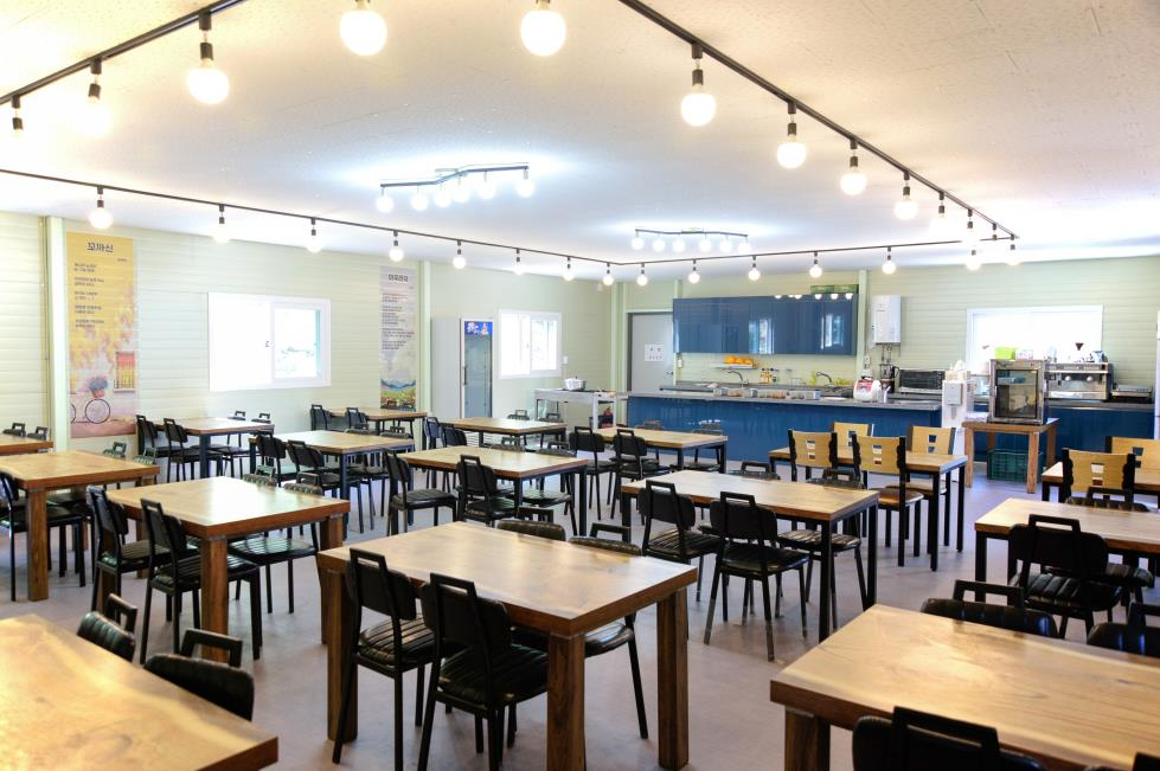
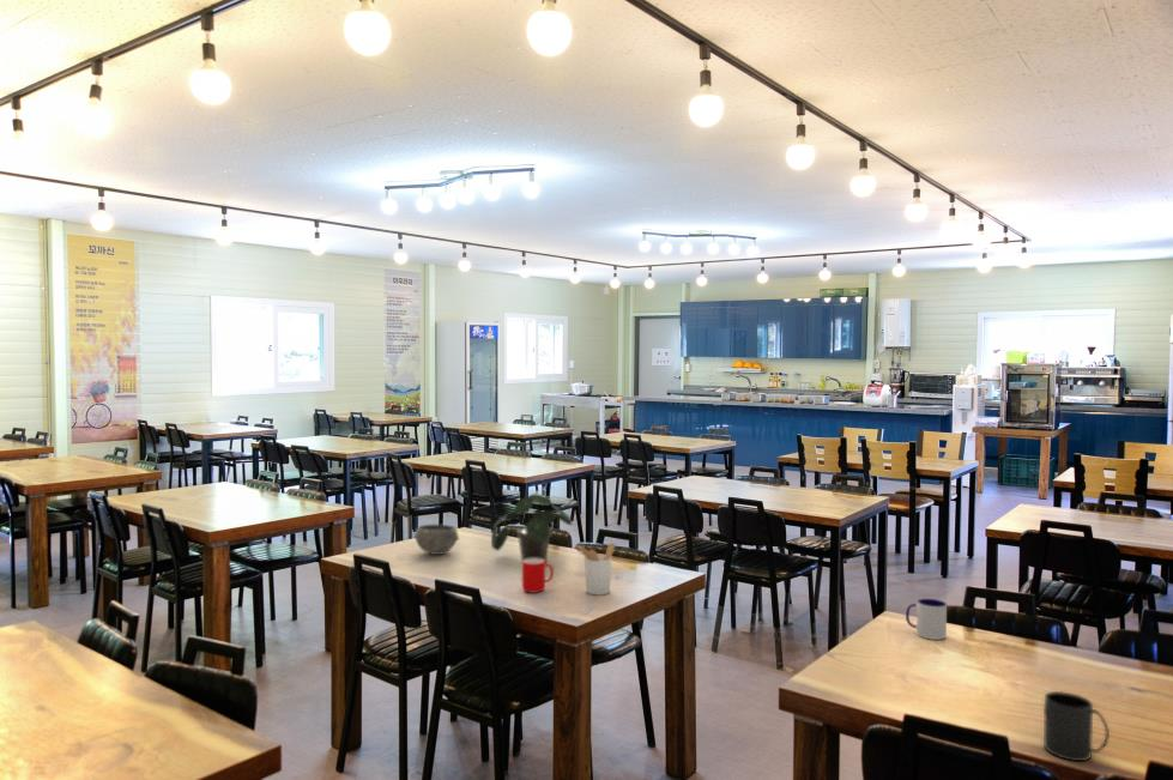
+ potted plant [490,492,574,563]
+ cup [521,558,555,594]
+ bowl [413,524,460,556]
+ utensil holder [578,542,616,595]
+ mug [905,598,948,641]
+ mug [1042,690,1111,762]
